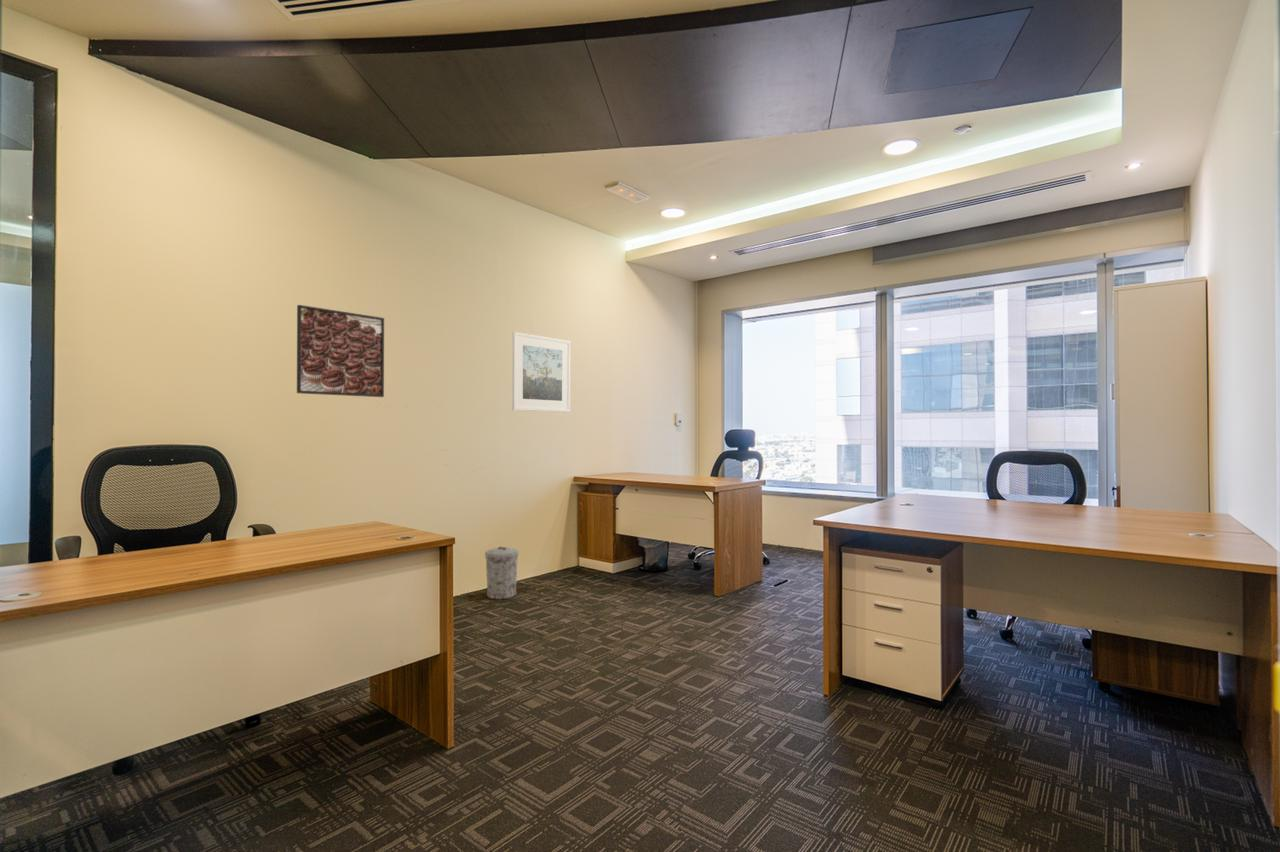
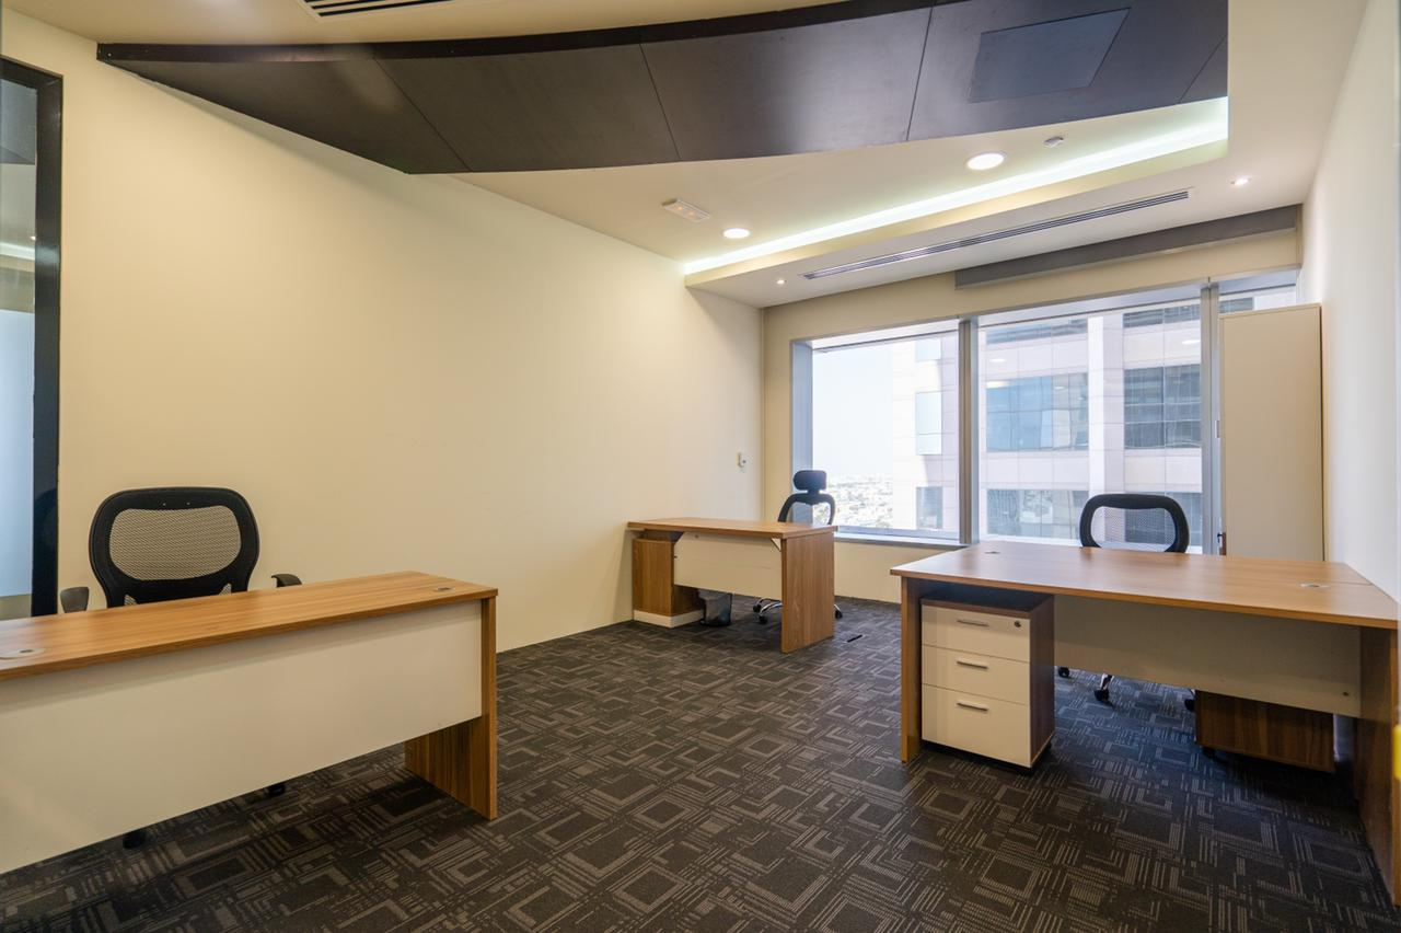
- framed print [511,331,571,413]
- trash can [484,546,520,600]
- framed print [296,304,385,398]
